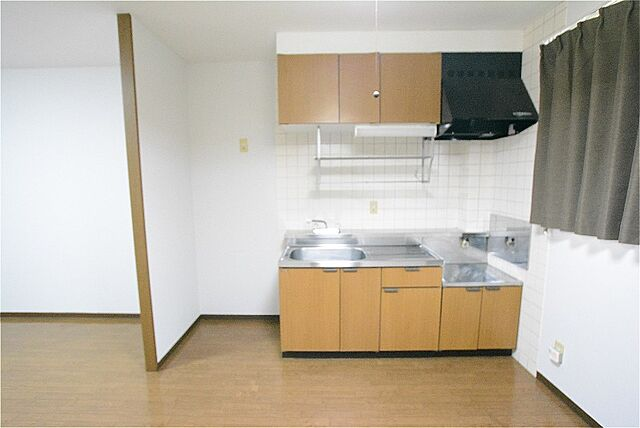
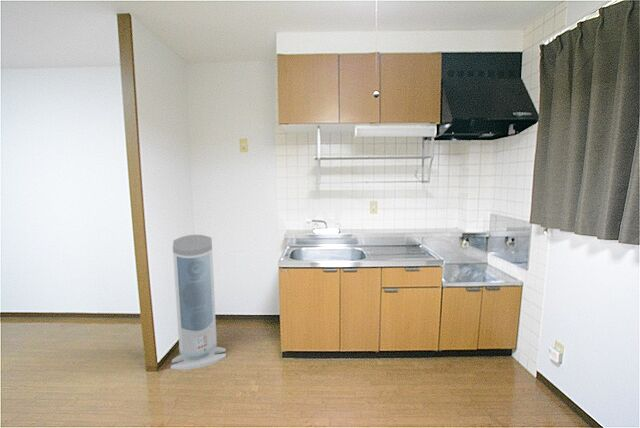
+ air purifier [169,234,227,371]
